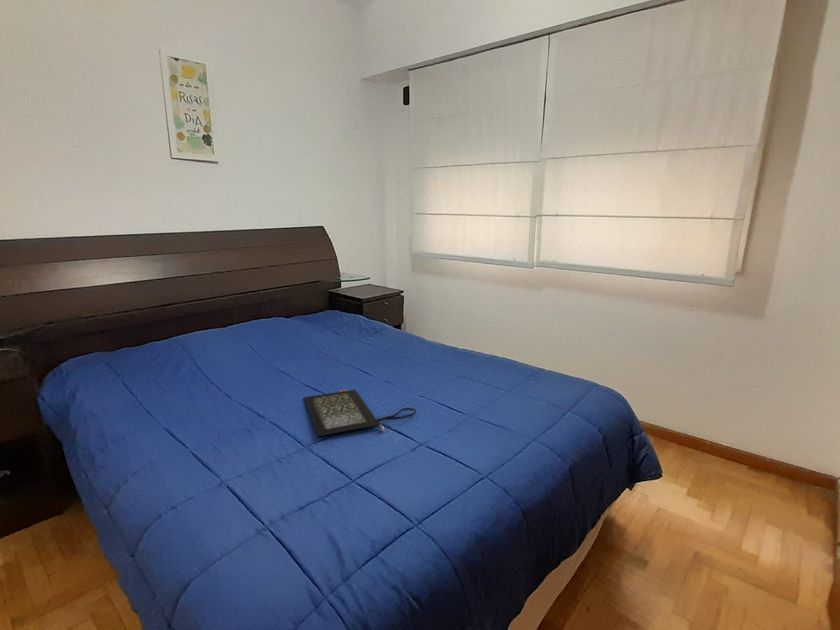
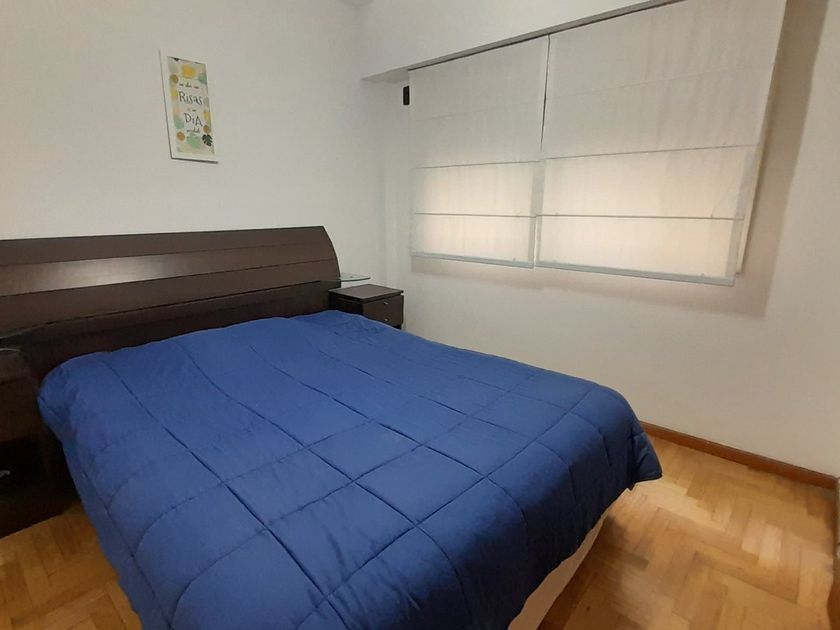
- clutch bag [303,388,417,437]
